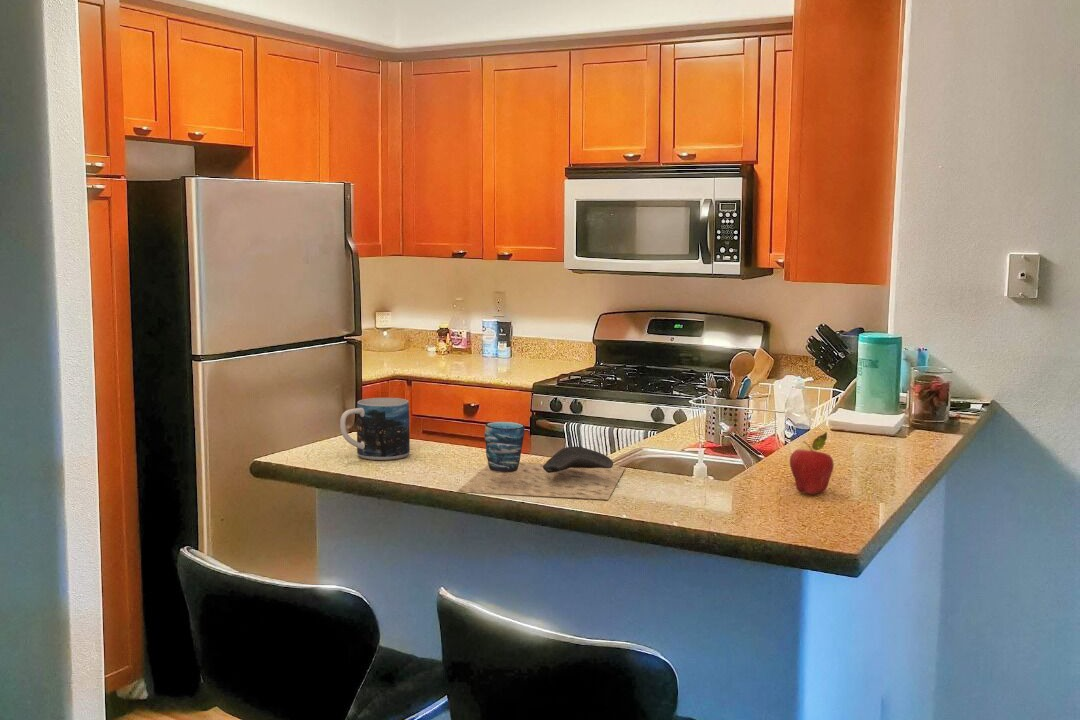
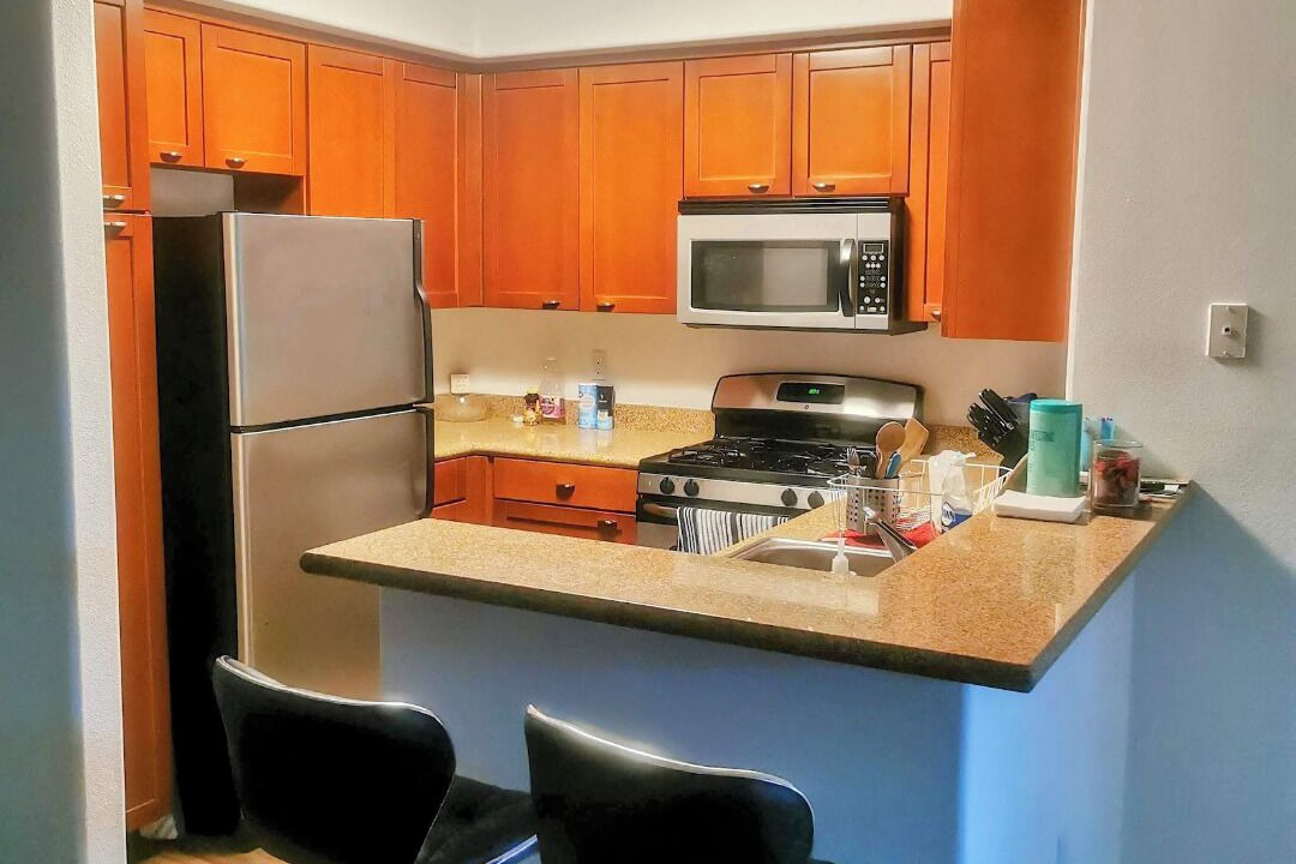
- cup [456,421,626,501]
- fruit [789,431,835,496]
- mug [339,397,411,461]
